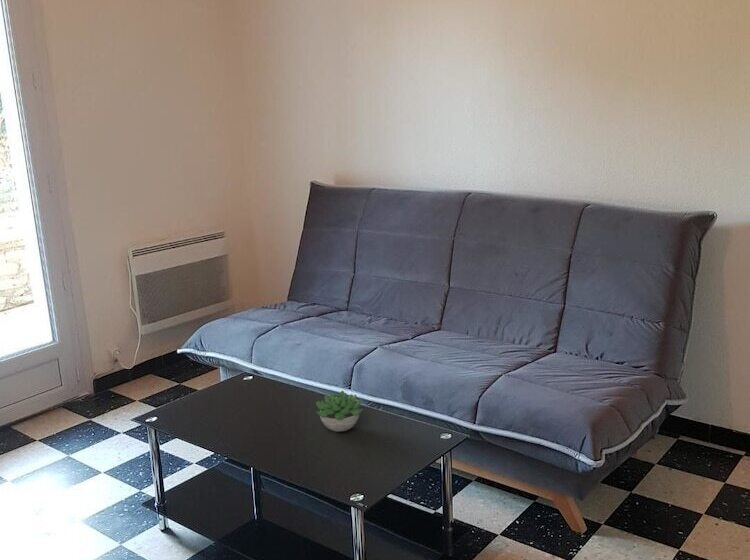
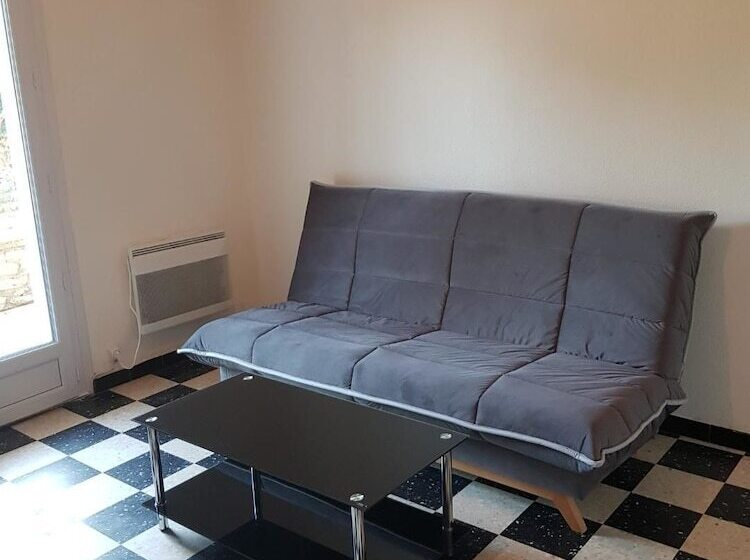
- succulent plant [315,390,364,432]
